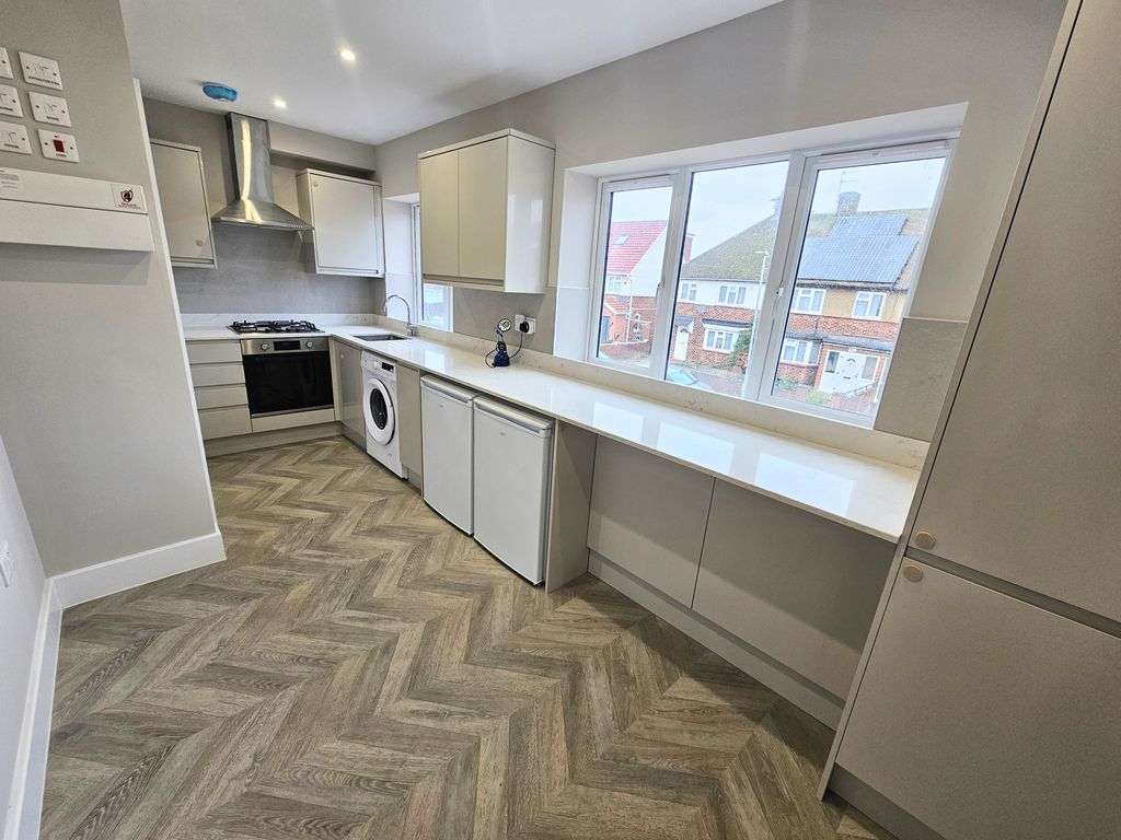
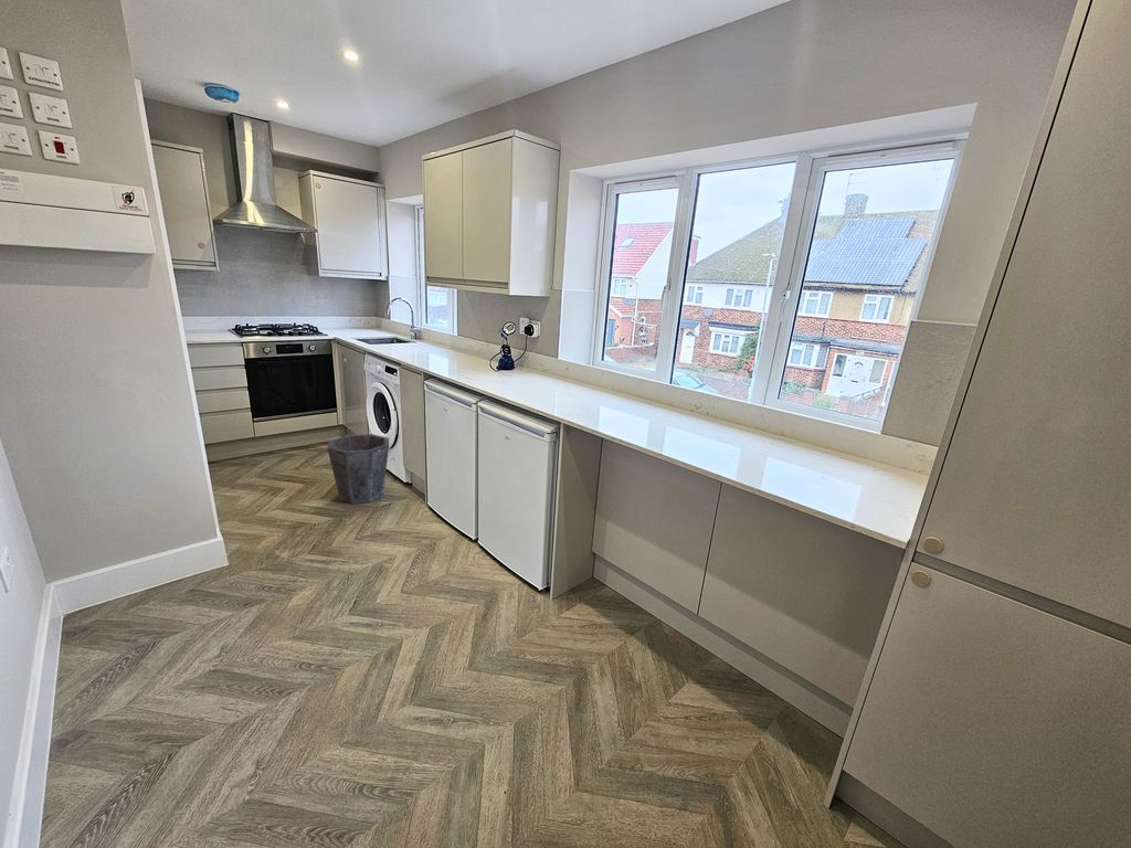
+ waste bin [326,433,390,505]
